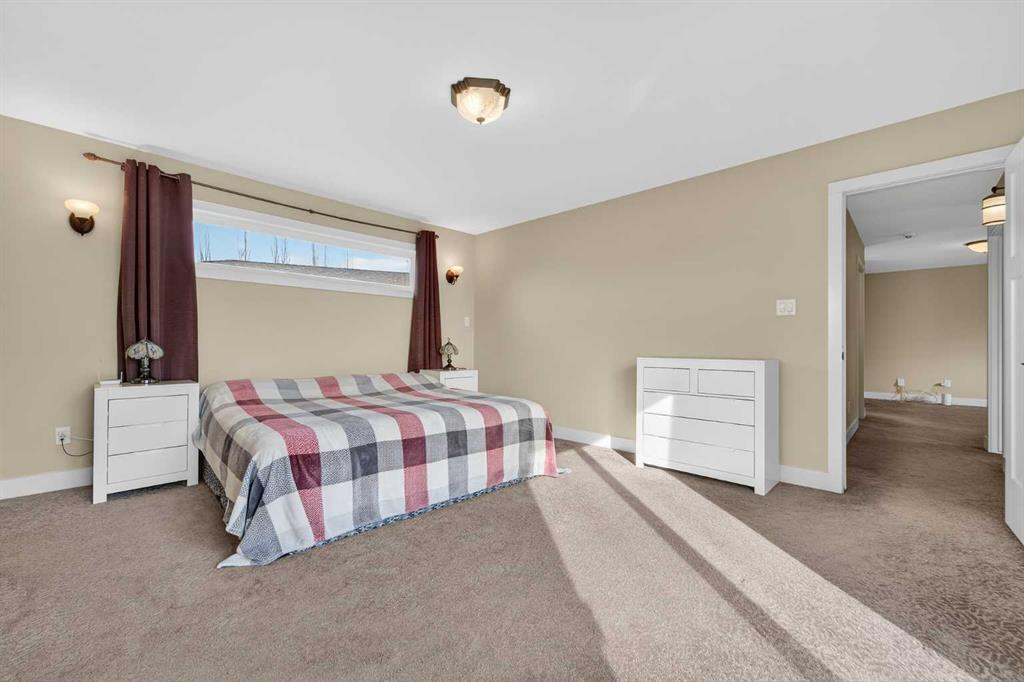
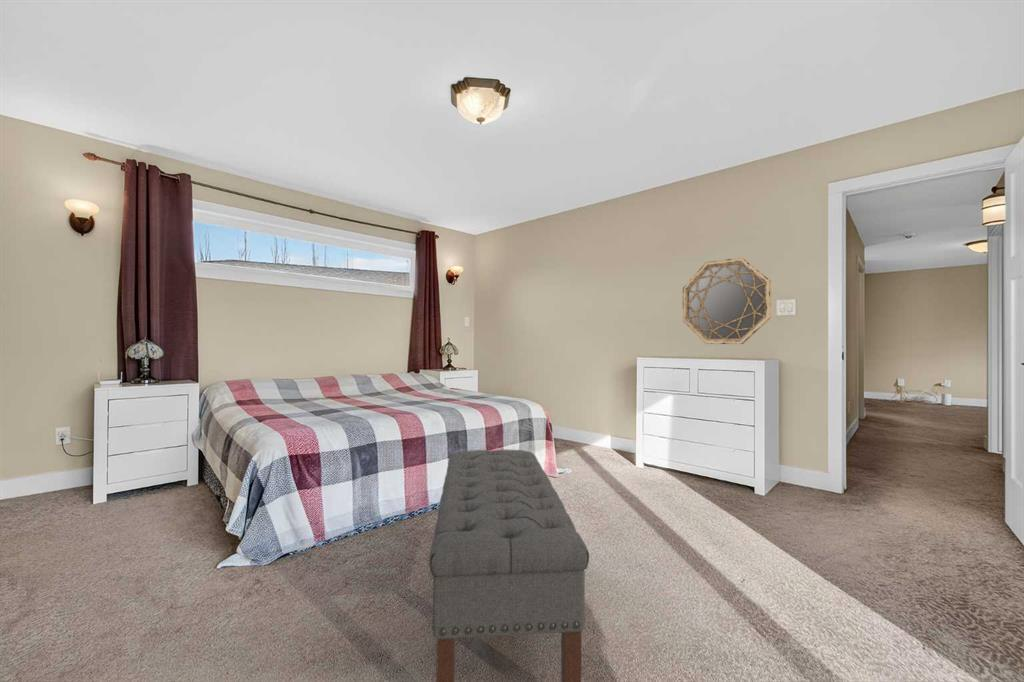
+ home mirror [682,257,772,345]
+ bench [428,448,590,682]
